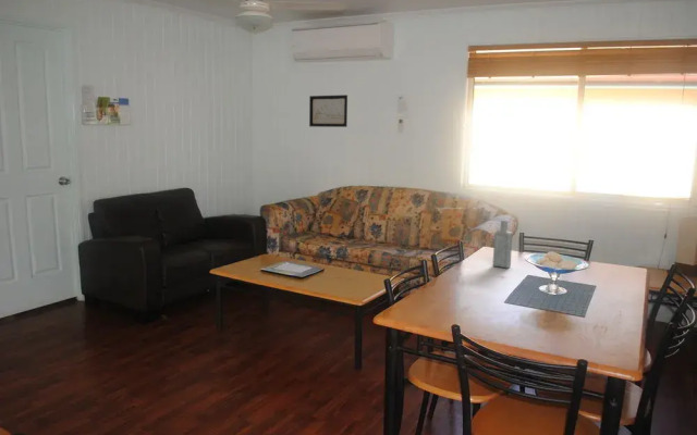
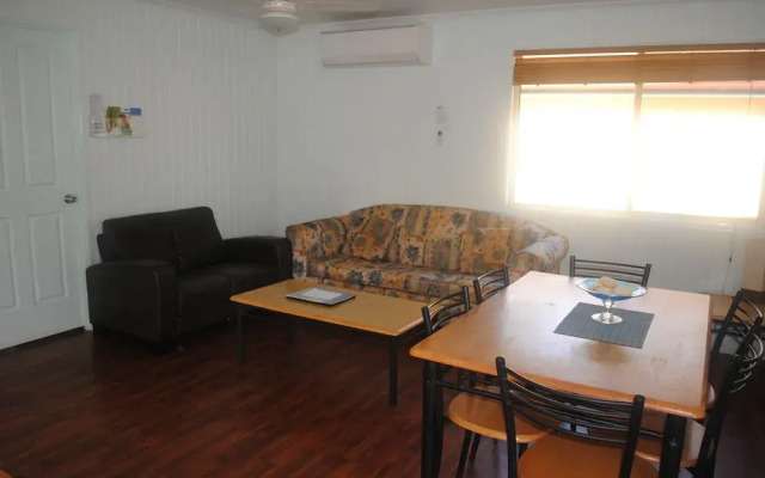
- wall art [308,94,348,128]
- bottle [492,219,513,270]
